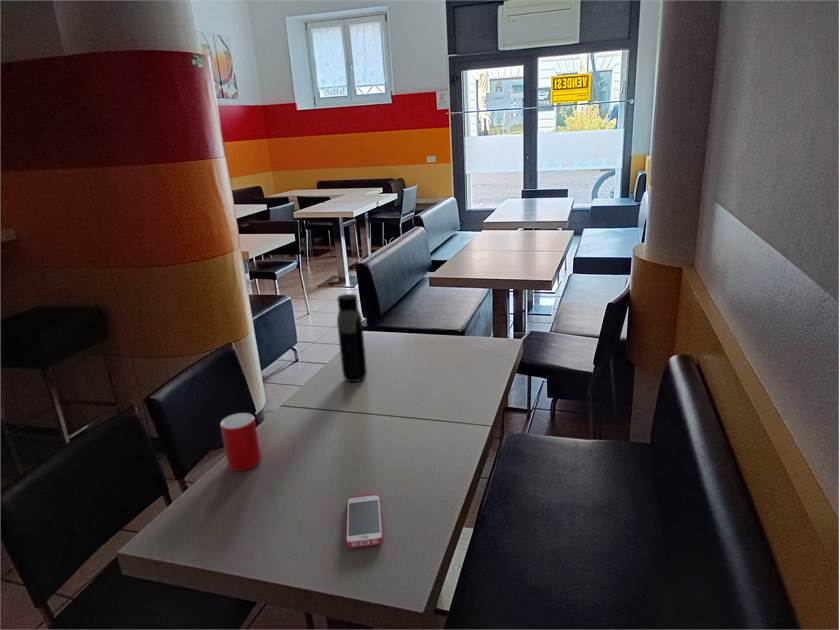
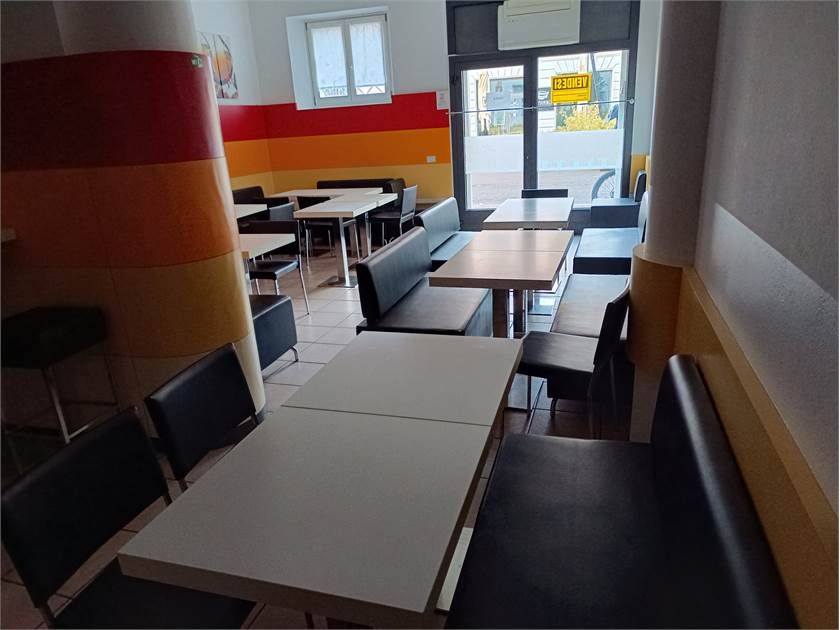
- cup [219,412,262,472]
- smartphone [345,493,384,549]
- water bottle [336,293,368,383]
